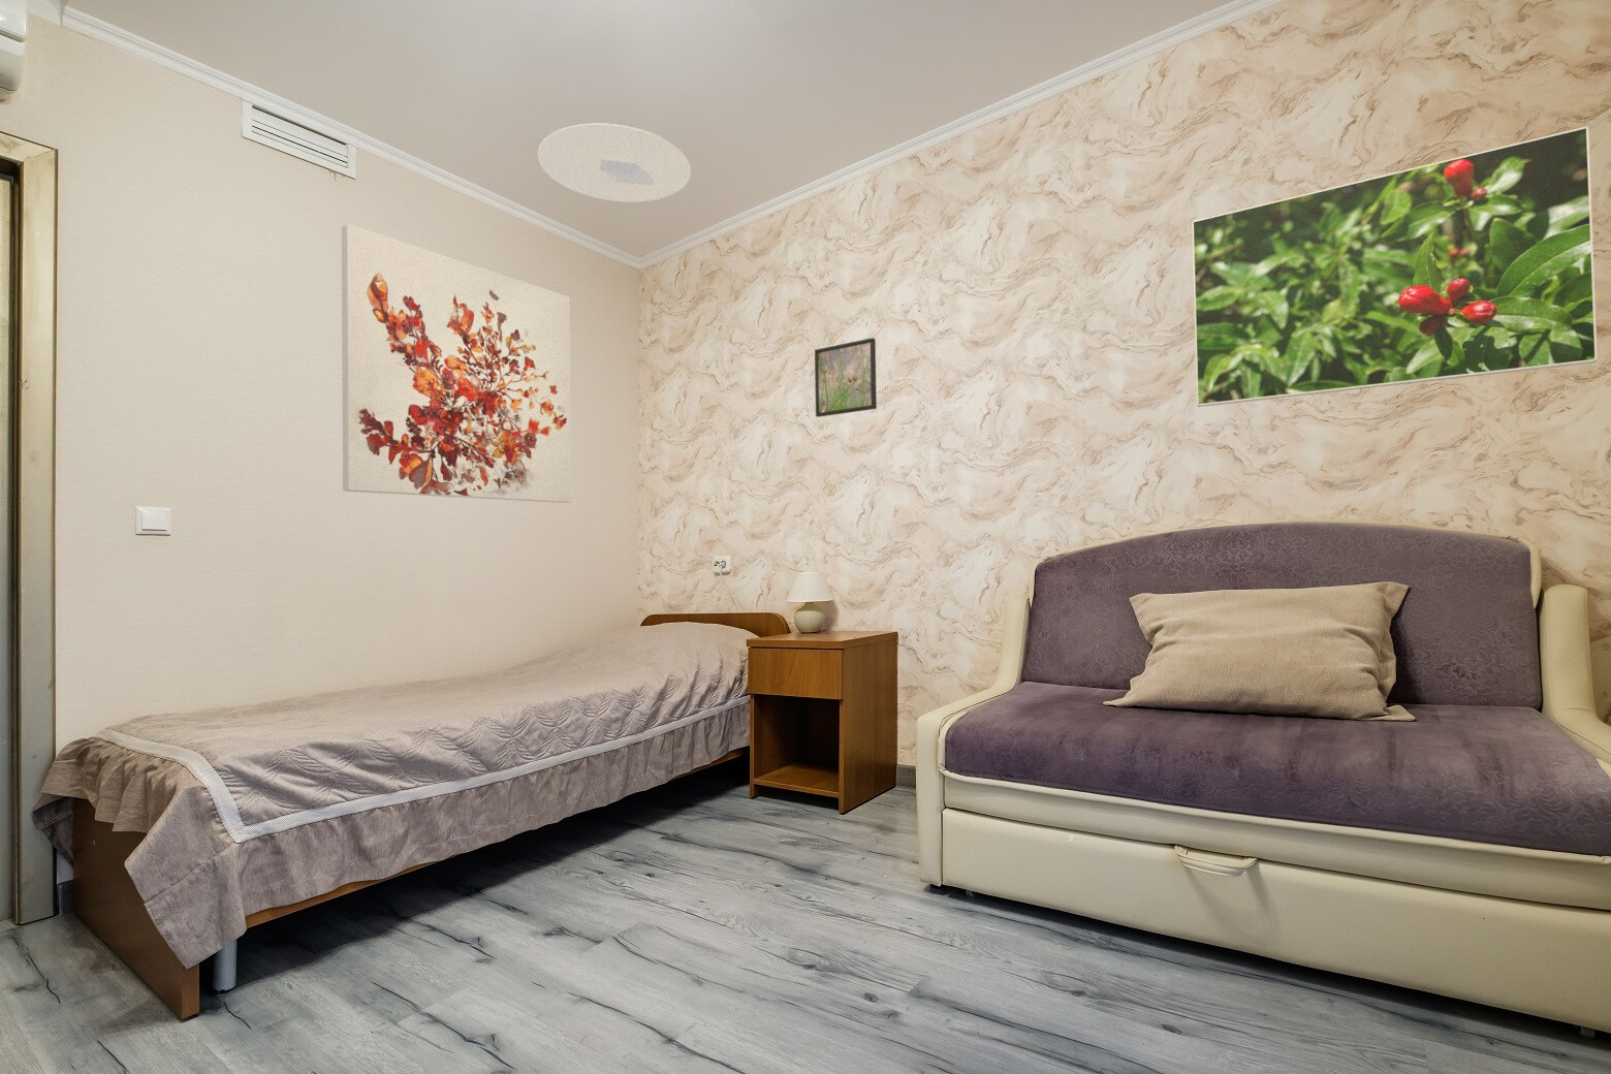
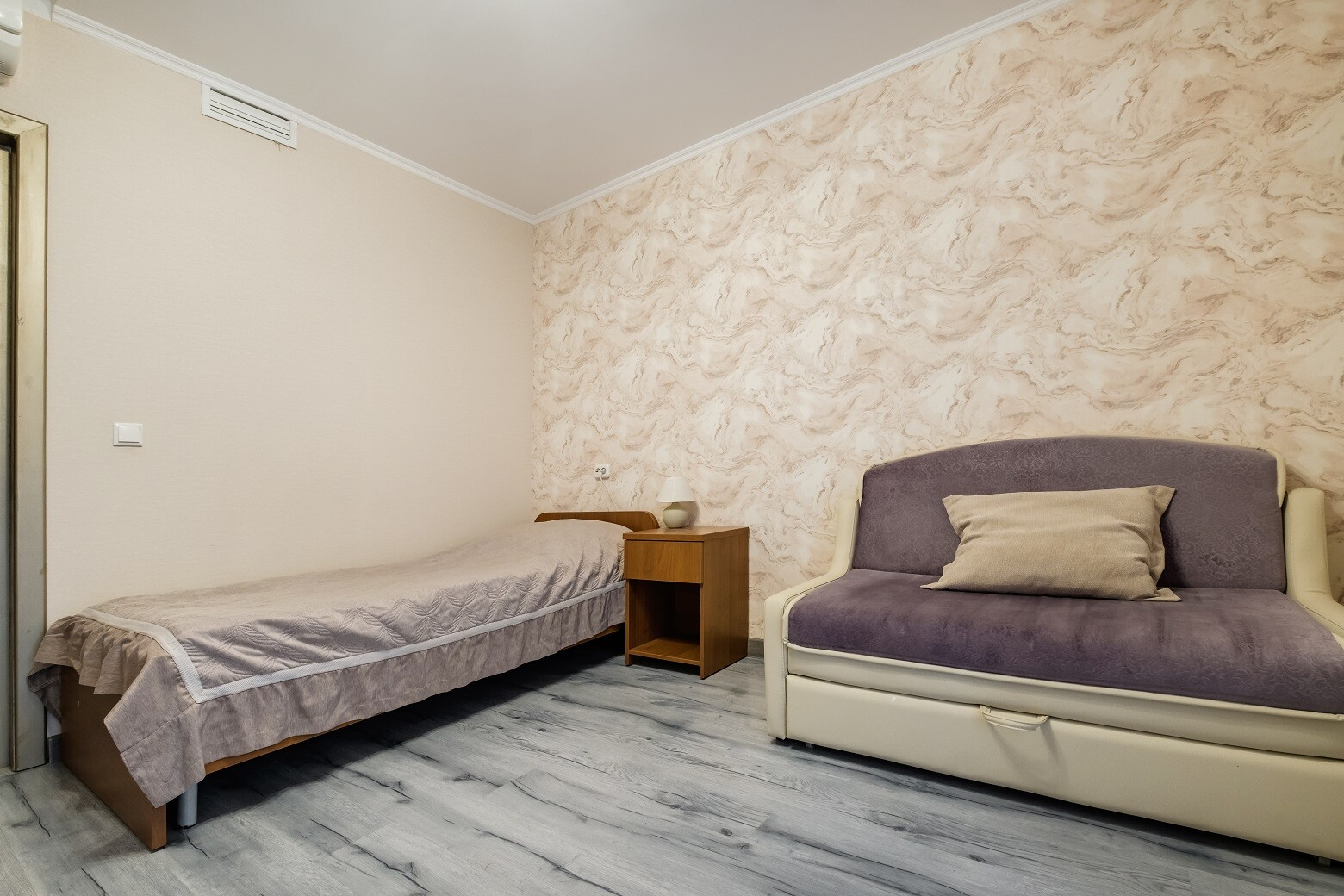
- ceiling light [537,123,692,204]
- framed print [1190,125,1599,408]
- wall art [340,223,573,503]
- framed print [814,337,877,418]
